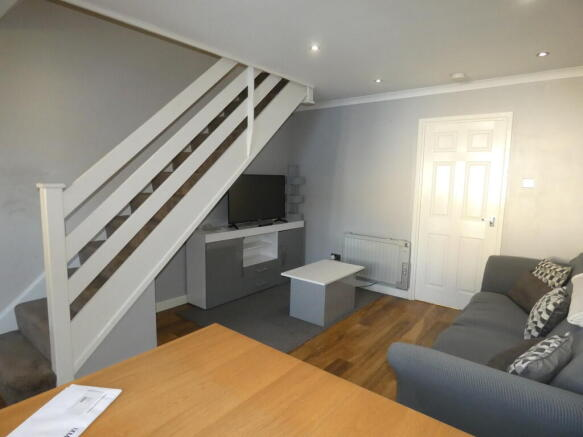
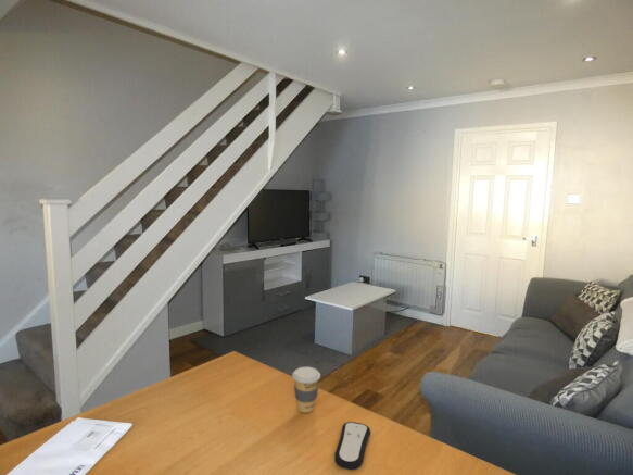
+ coffee cup [291,366,321,414]
+ remote control [333,421,371,471]
